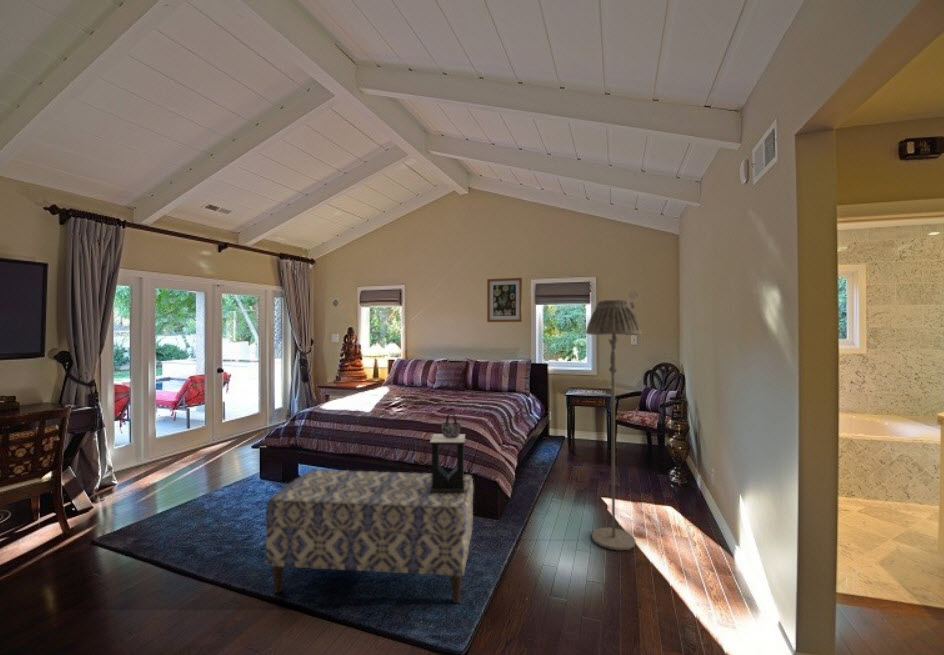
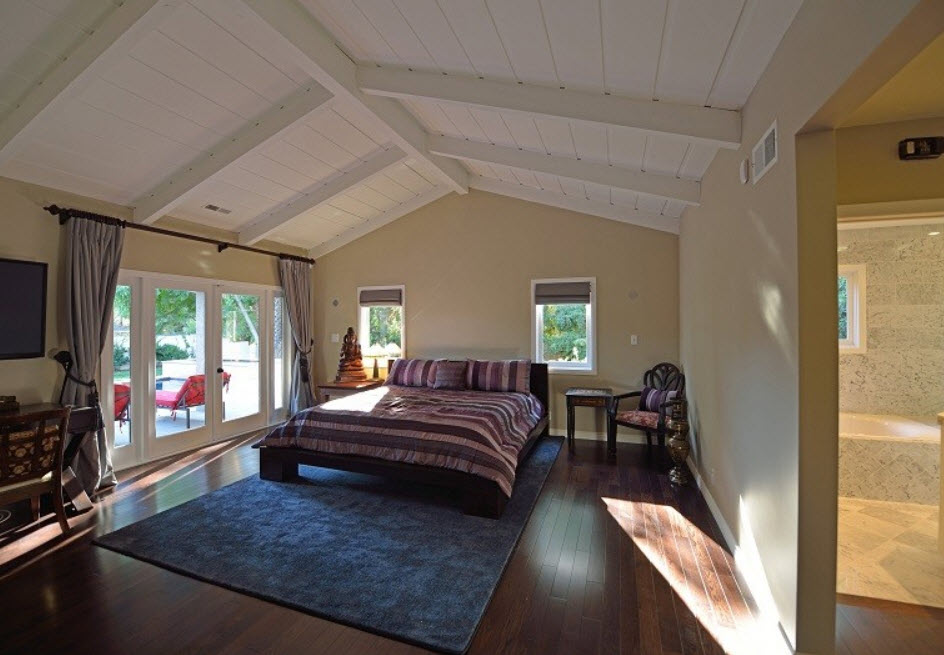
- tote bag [429,412,466,494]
- bench [265,468,474,604]
- wall art [486,277,523,323]
- floor lamp [585,299,643,551]
